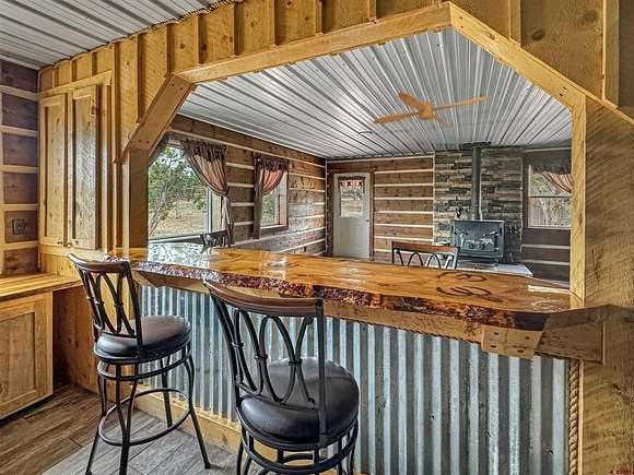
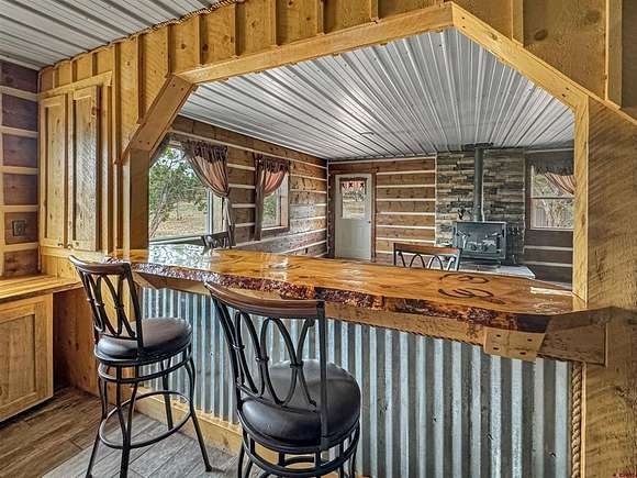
- ceiling fan [373,92,492,127]
